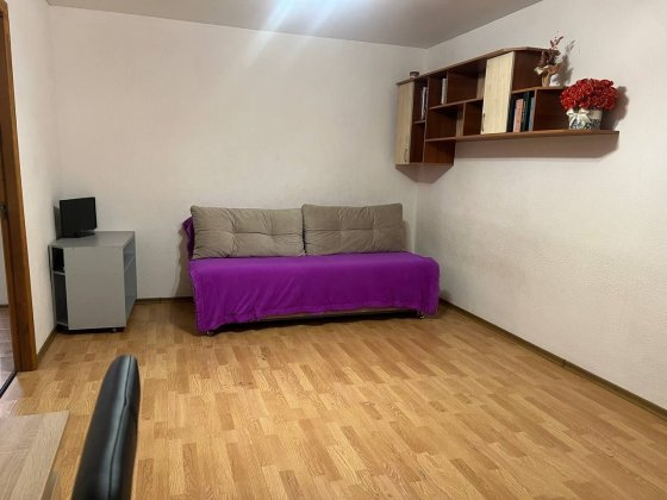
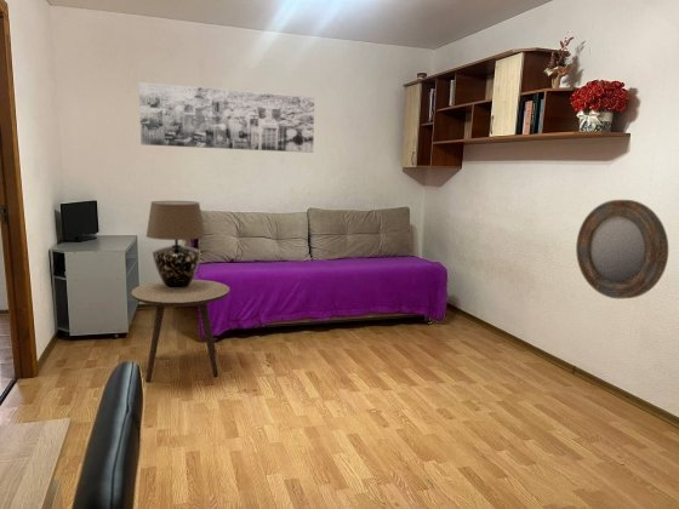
+ side table [130,279,230,383]
+ table lamp [144,200,207,288]
+ home mirror [575,199,669,299]
+ wall art [138,81,315,154]
